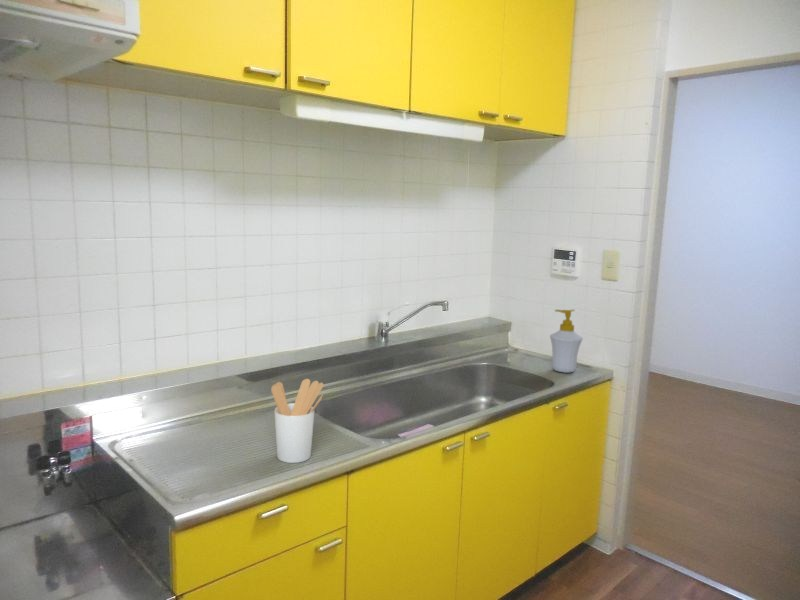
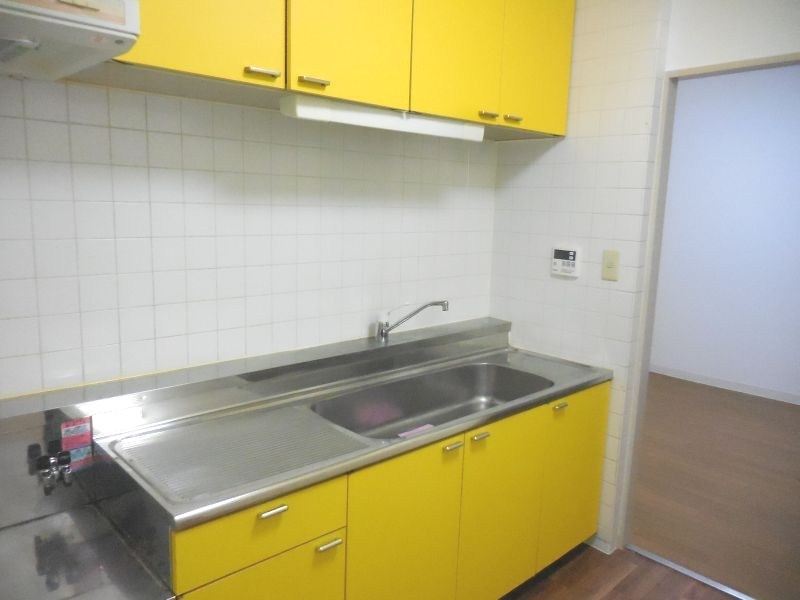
- utensil holder [270,378,324,464]
- soap bottle [549,309,584,374]
